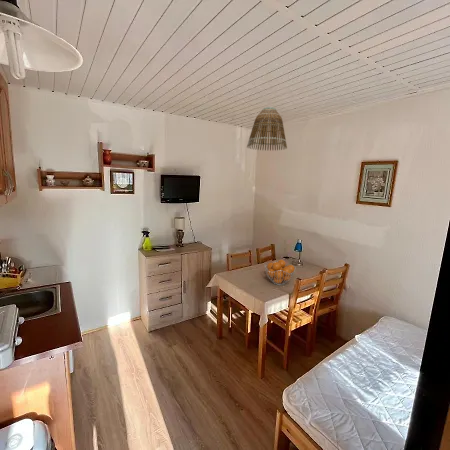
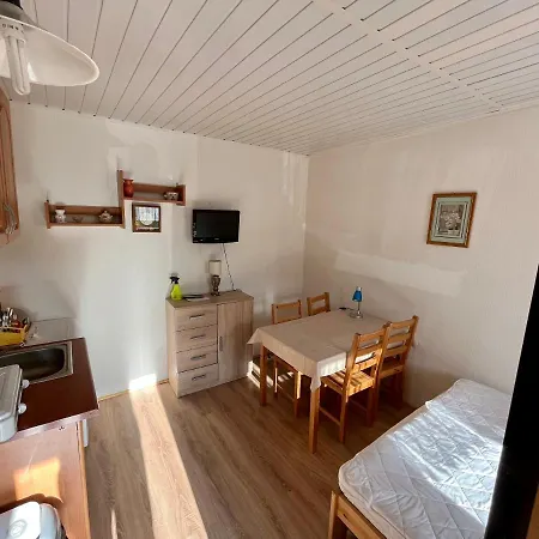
- lamp shade [246,106,288,152]
- fruit basket [264,259,297,286]
